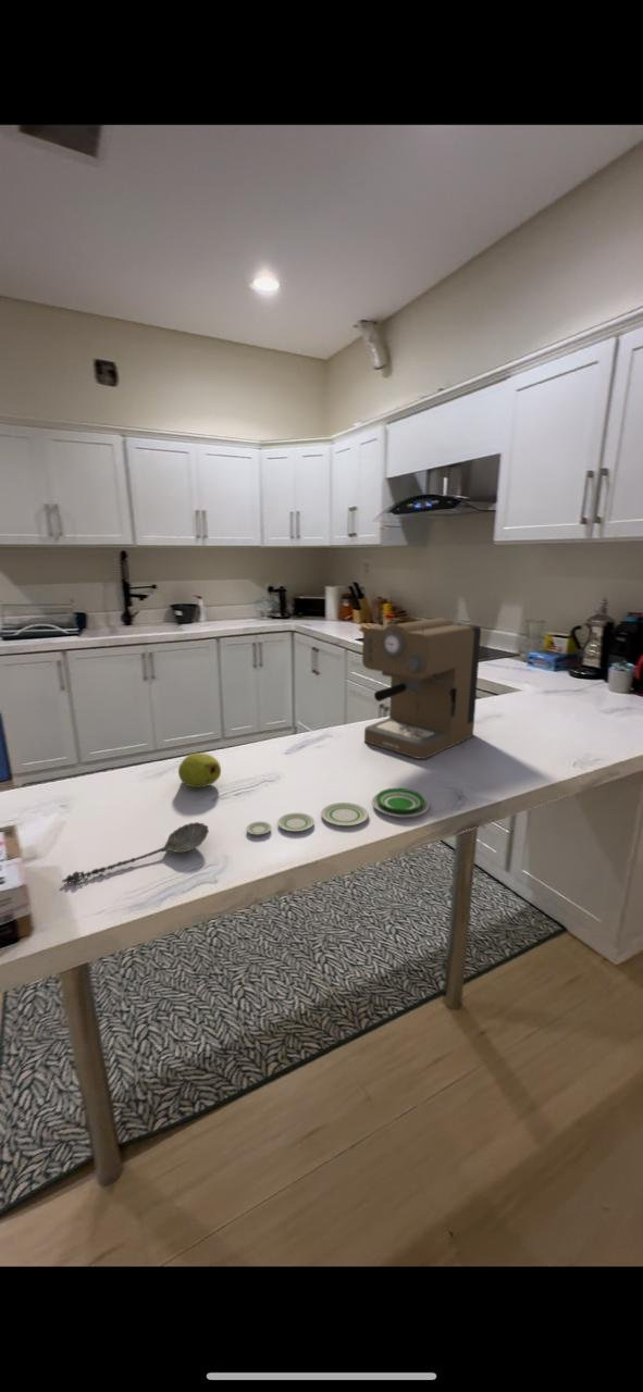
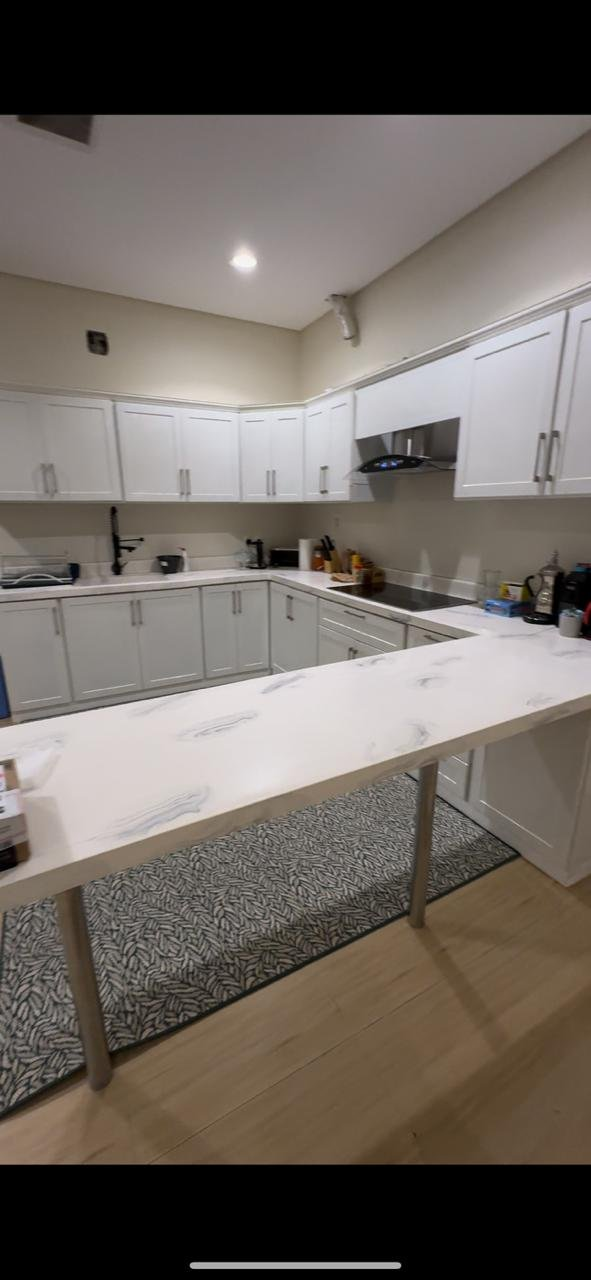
- spoon [61,821,210,885]
- coffee maker [361,616,482,760]
- fruit [177,751,222,788]
- plate [245,787,430,836]
